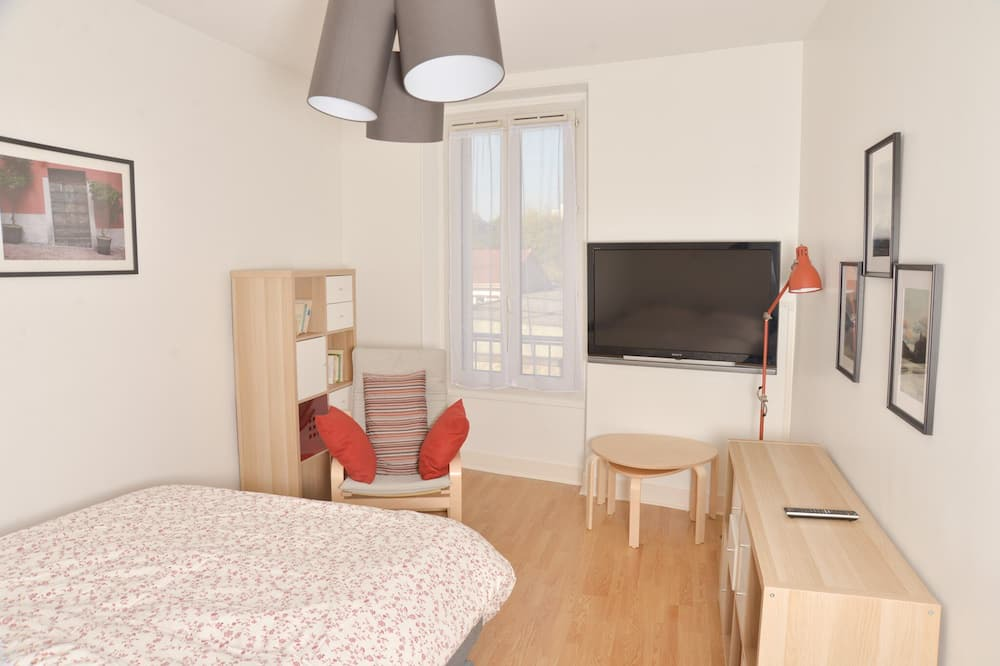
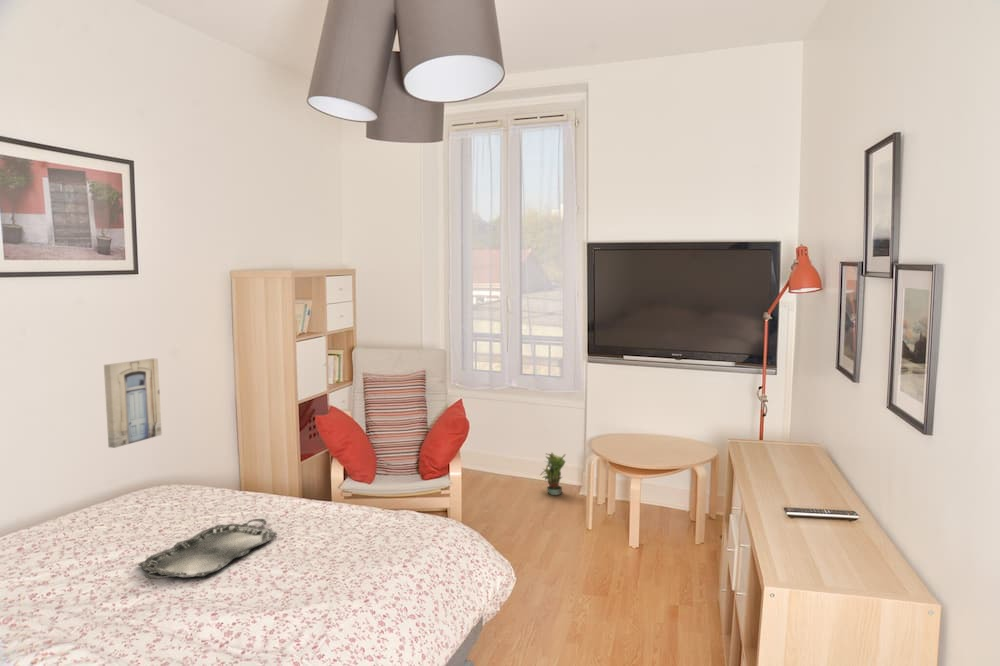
+ potted plant [538,451,567,496]
+ serving tray [137,518,278,580]
+ wall art [103,358,163,449]
